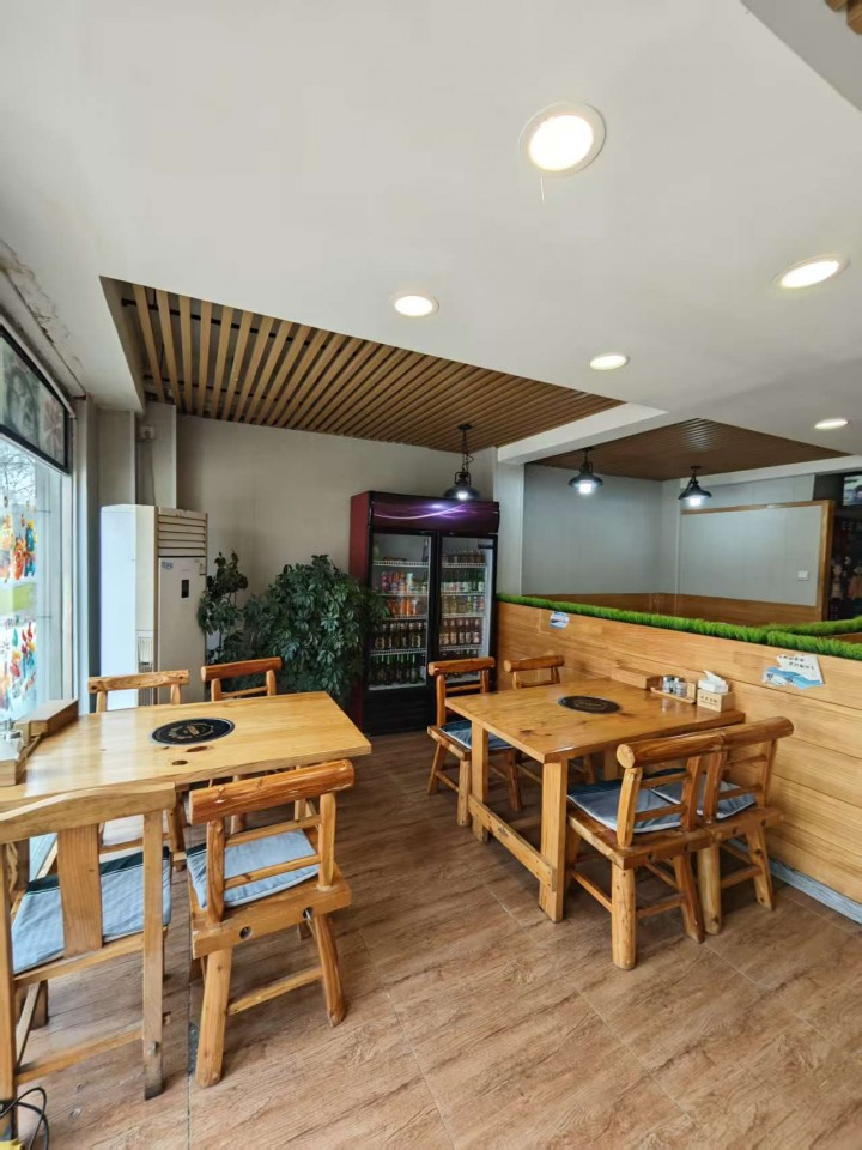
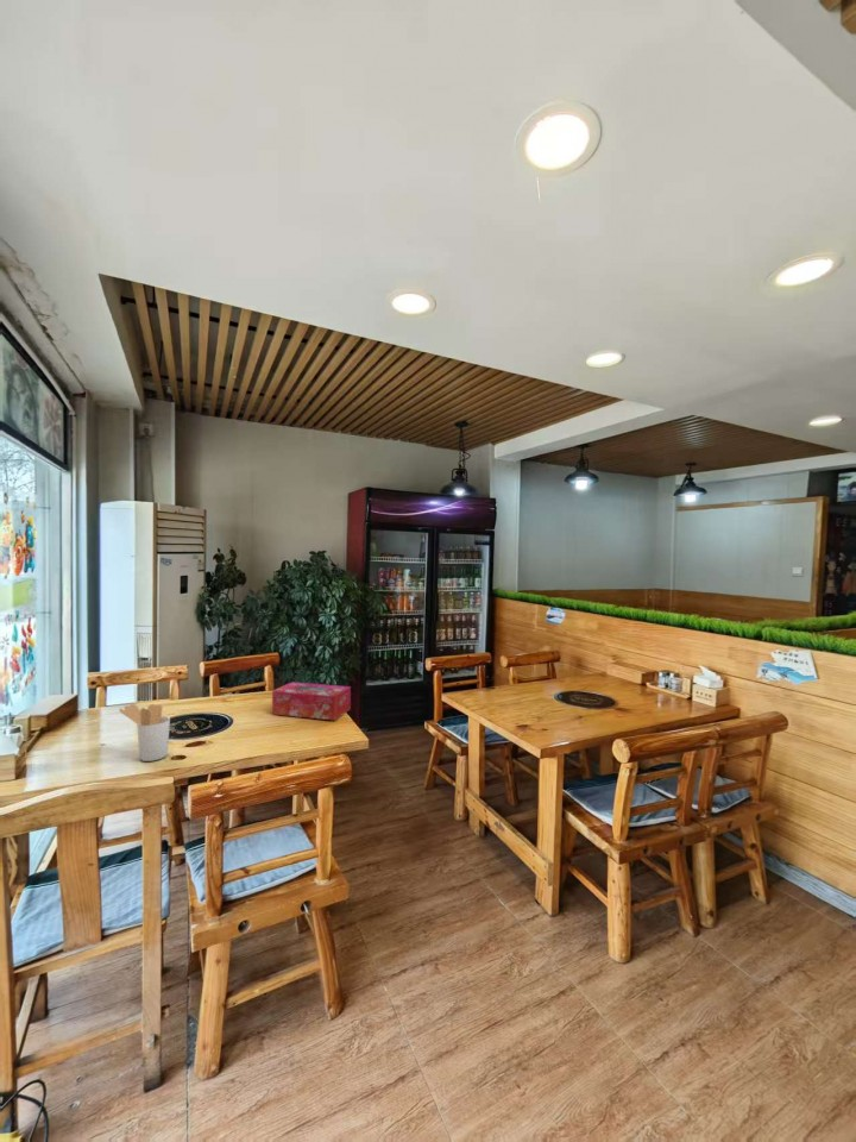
+ tissue box [271,680,352,721]
+ utensil holder [118,703,171,763]
